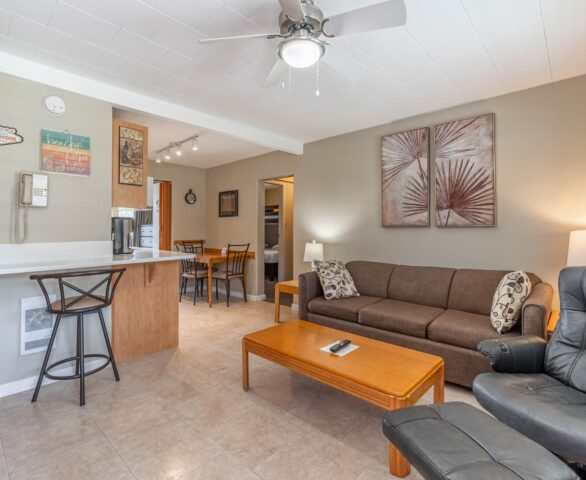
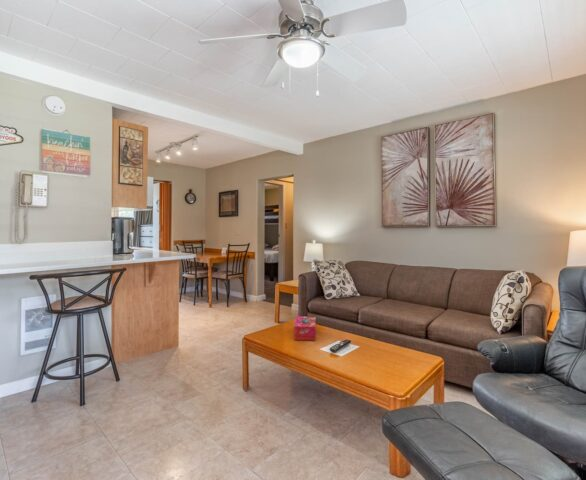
+ tissue box [293,315,317,342]
